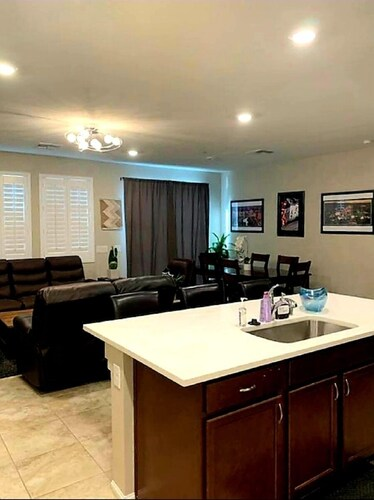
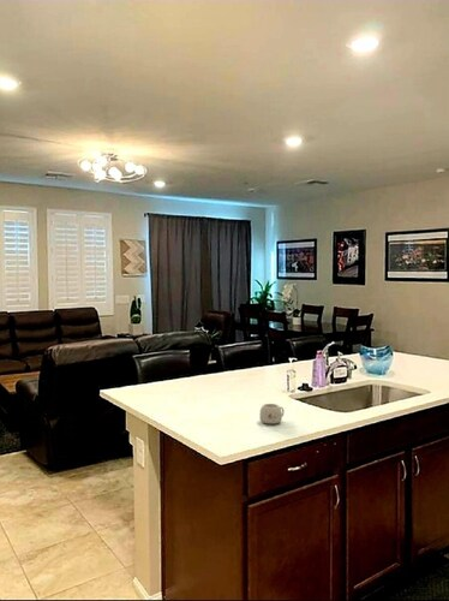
+ mug [258,403,286,426]
